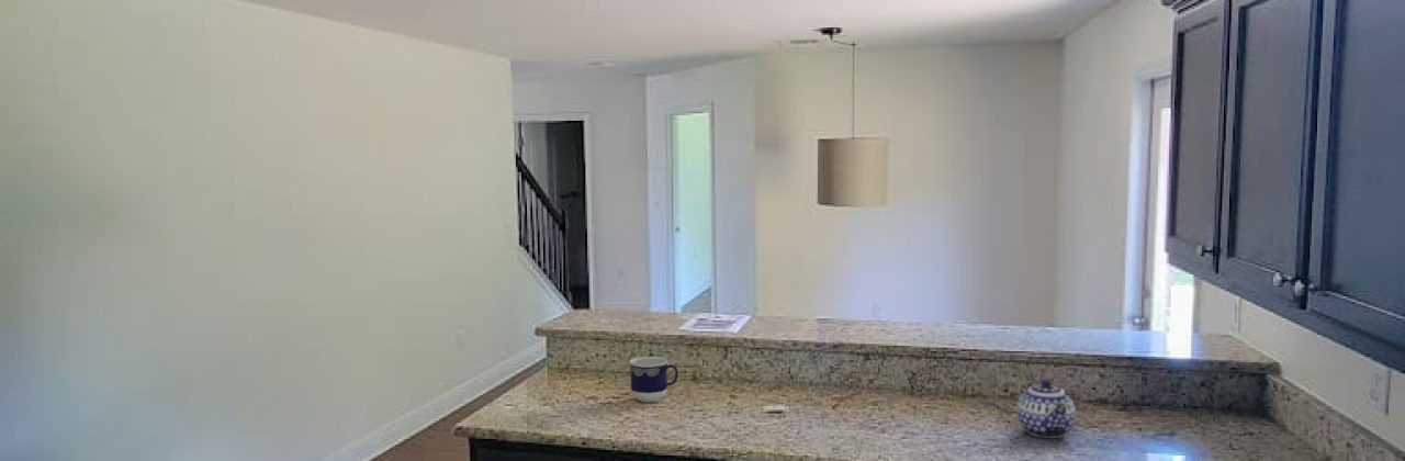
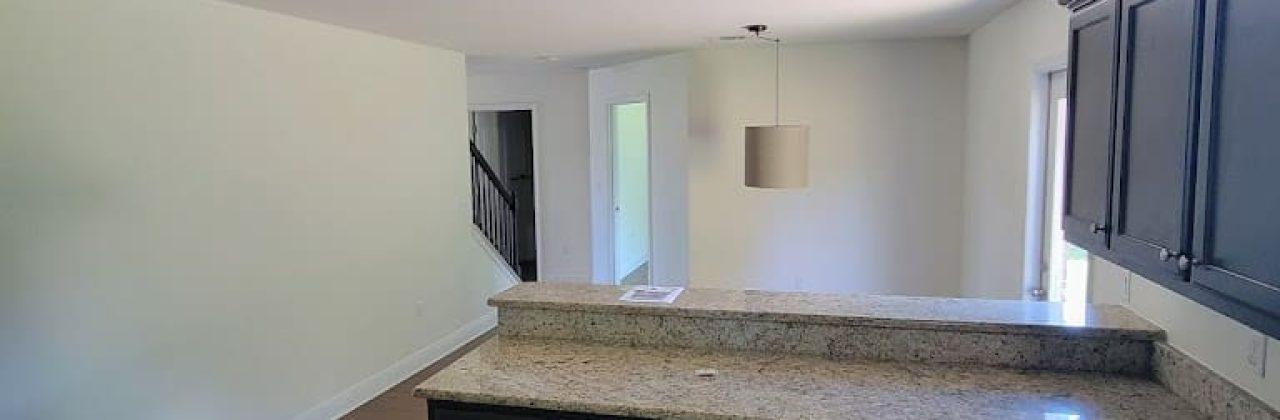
- teapot [1015,379,1077,439]
- cup [629,356,679,403]
